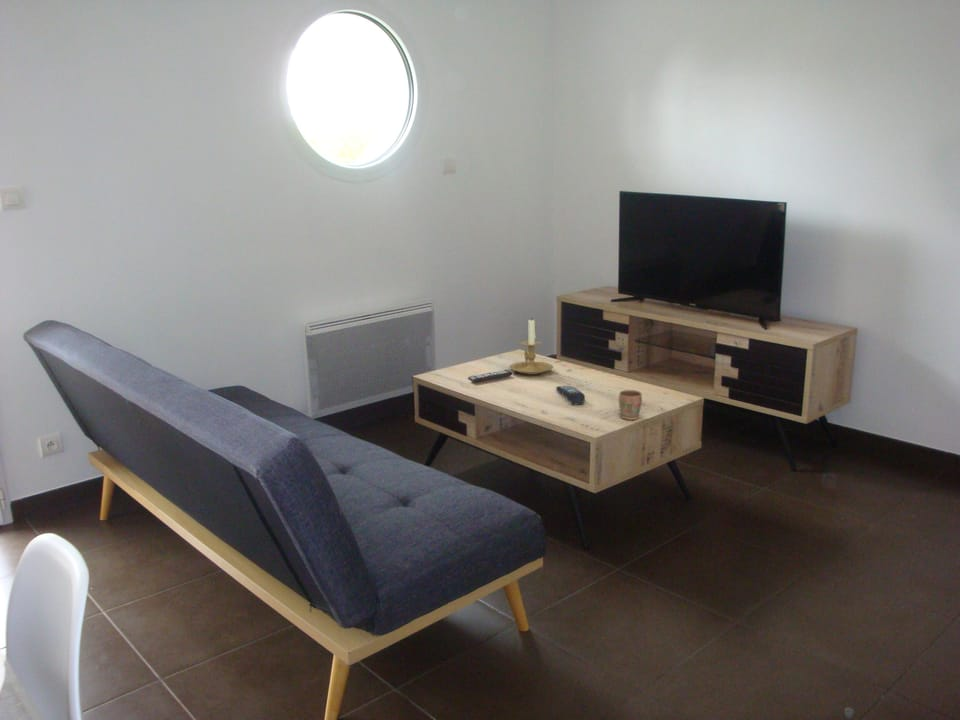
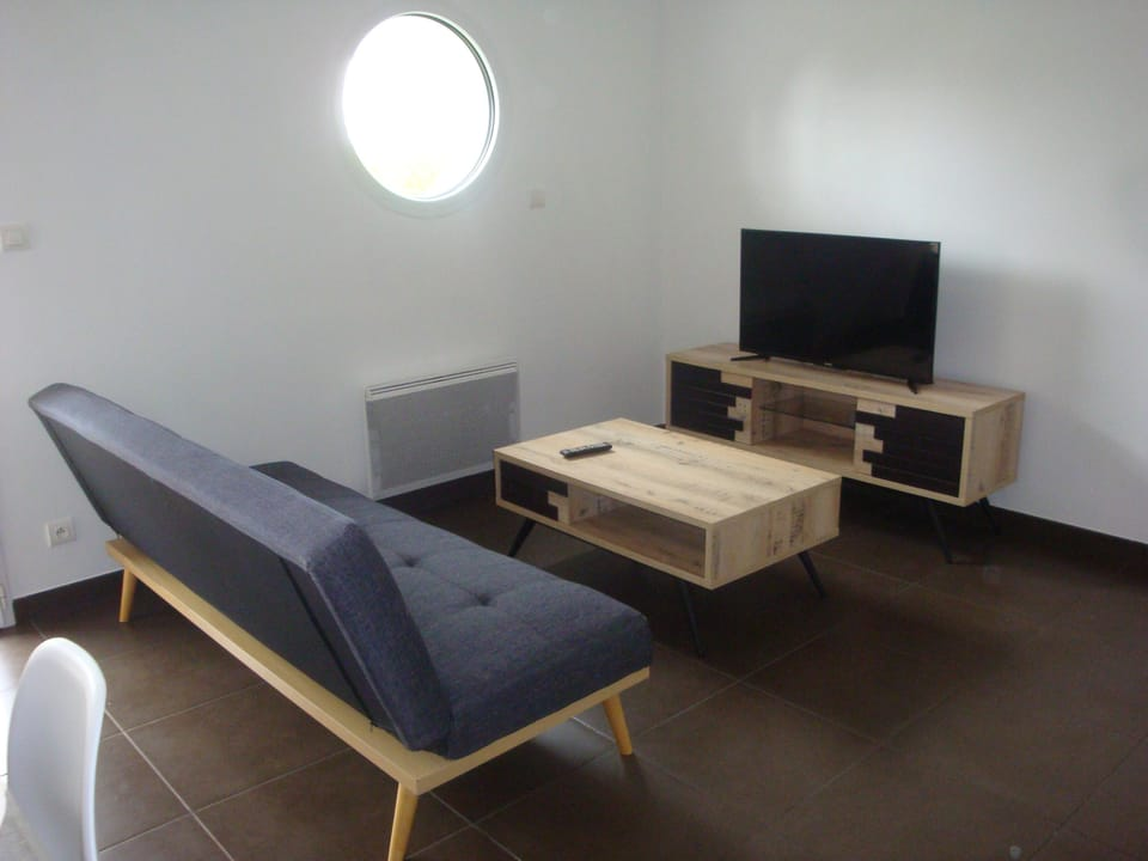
- candle holder [508,317,554,376]
- mug [618,389,643,421]
- remote control [555,385,586,405]
